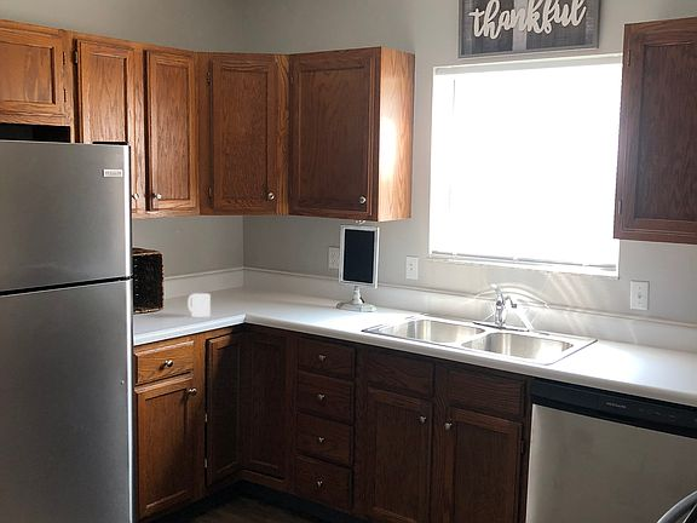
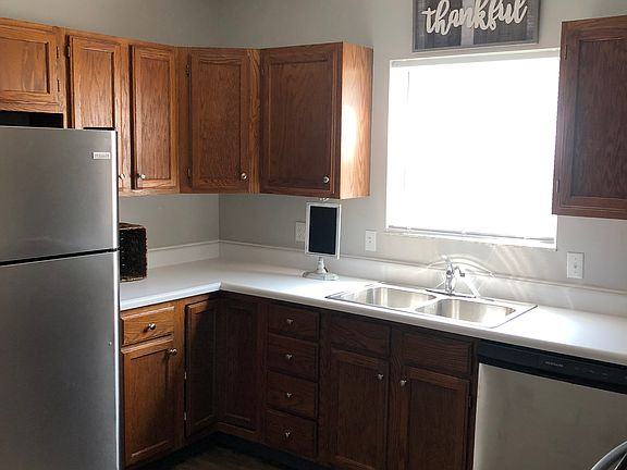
- mug [186,292,212,318]
